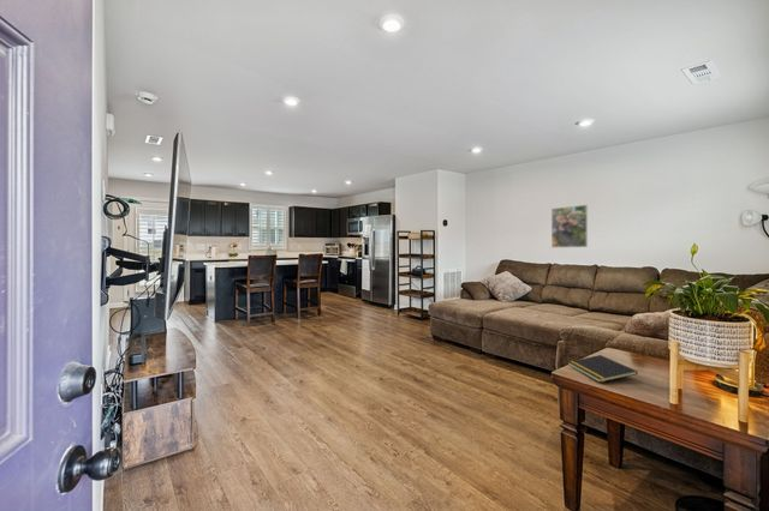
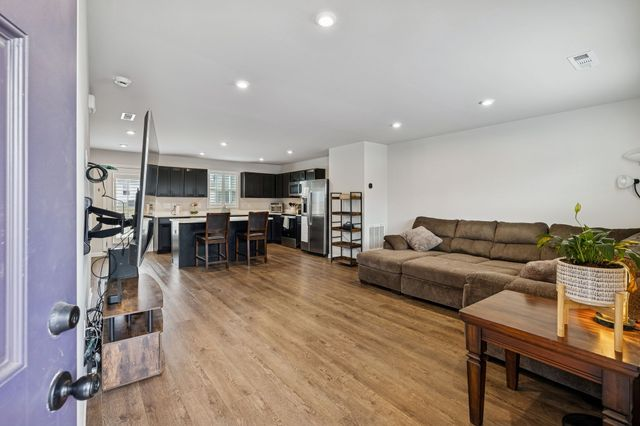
- notepad [567,354,639,384]
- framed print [550,204,589,248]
